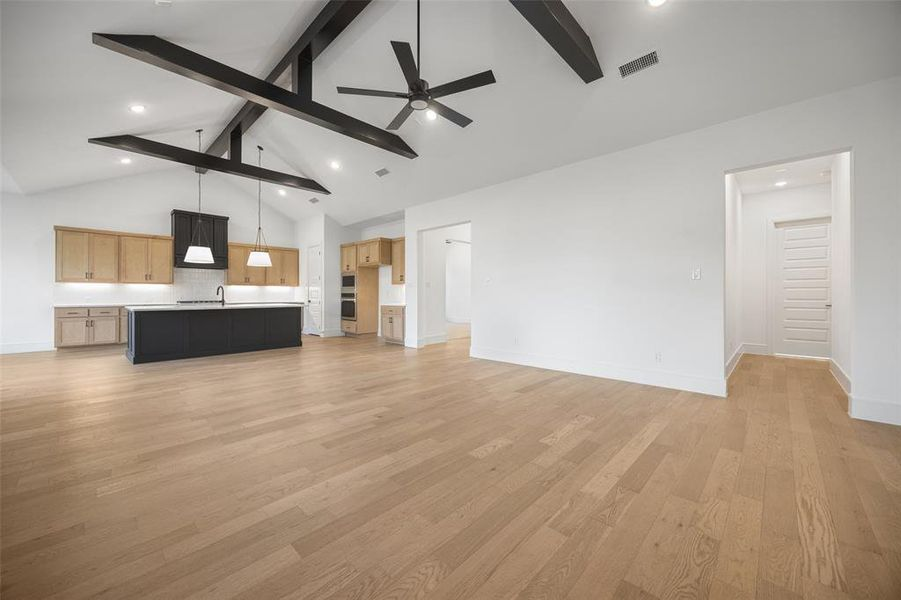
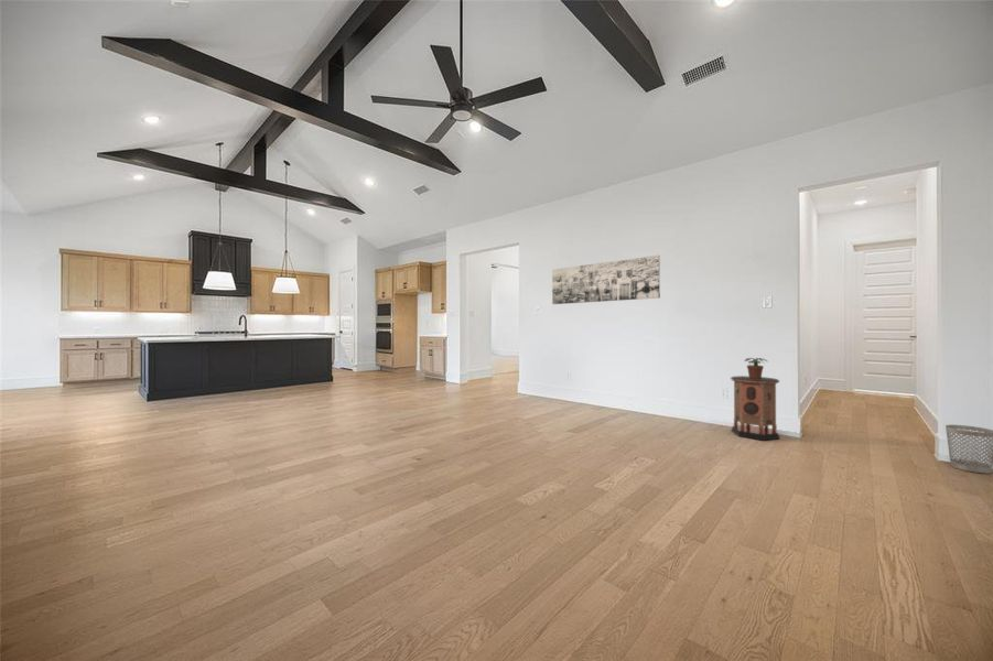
+ speaker [730,375,780,442]
+ potted plant [743,357,769,379]
+ wall art [551,253,661,305]
+ wastebasket [945,424,993,475]
